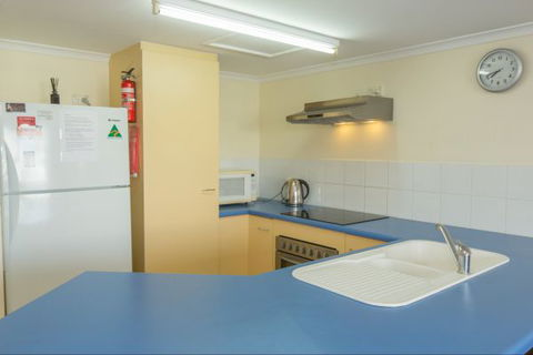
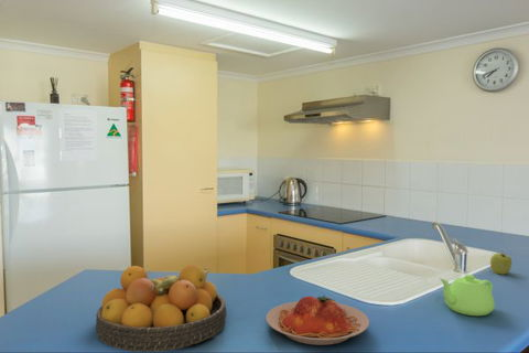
+ apple [489,252,512,276]
+ plate [264,295,370,346]
+ teapot [439,274,496,317]
+ fruit bowl [95,264,228,353]
